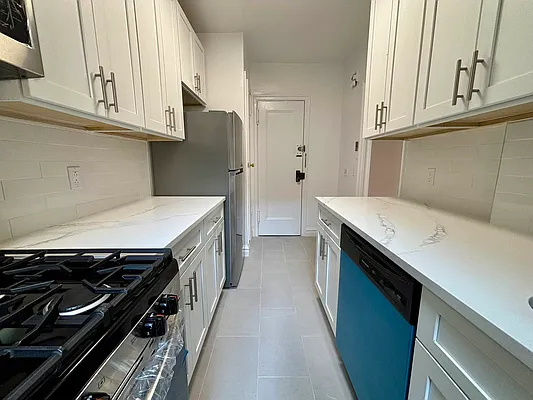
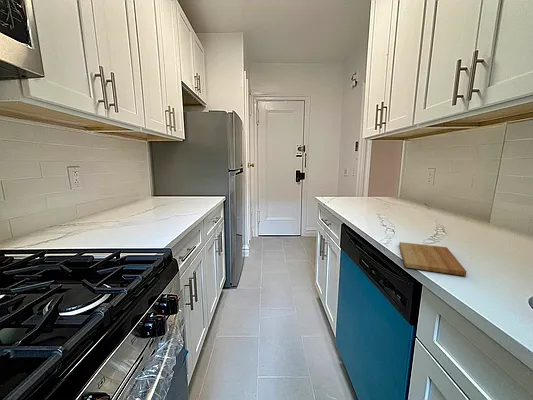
+ cutting board [398,241,467,277]
